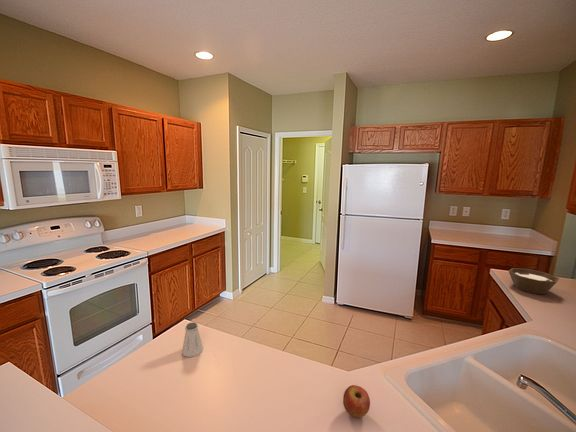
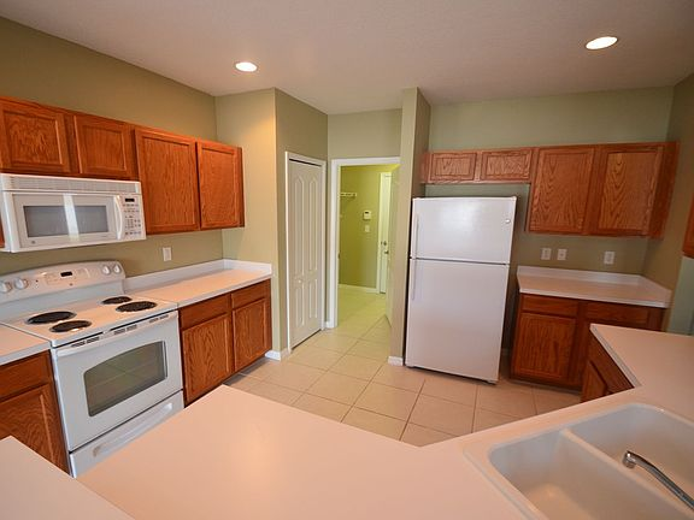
- fruit [342,384,371,419]
- bowl [508,267,560,295]
- saltshaker [181,321,204,358]
